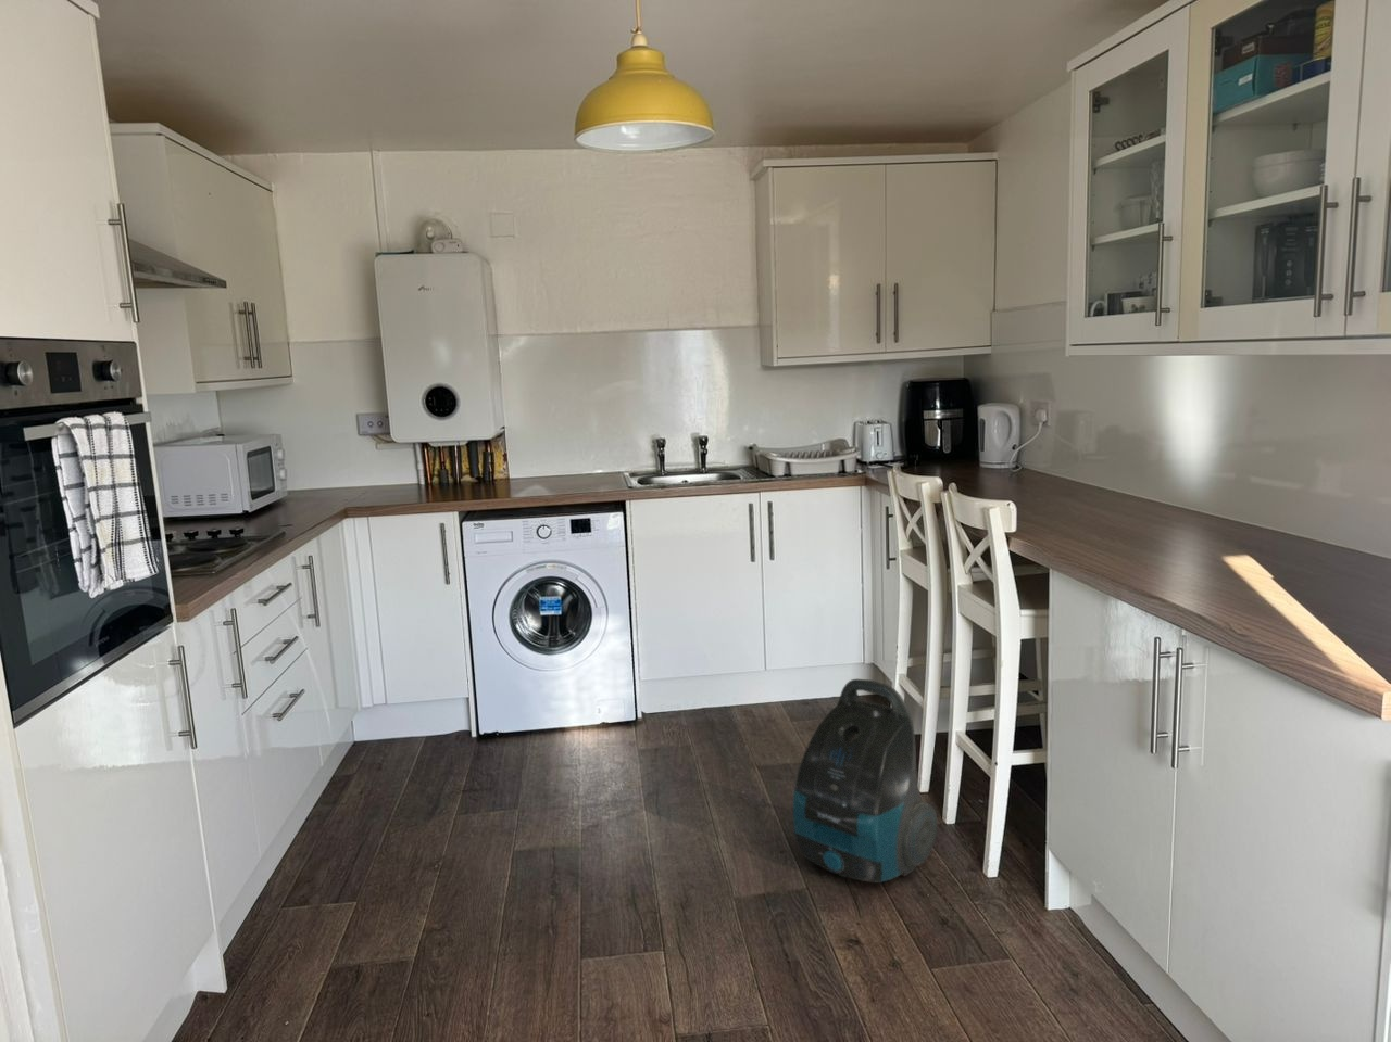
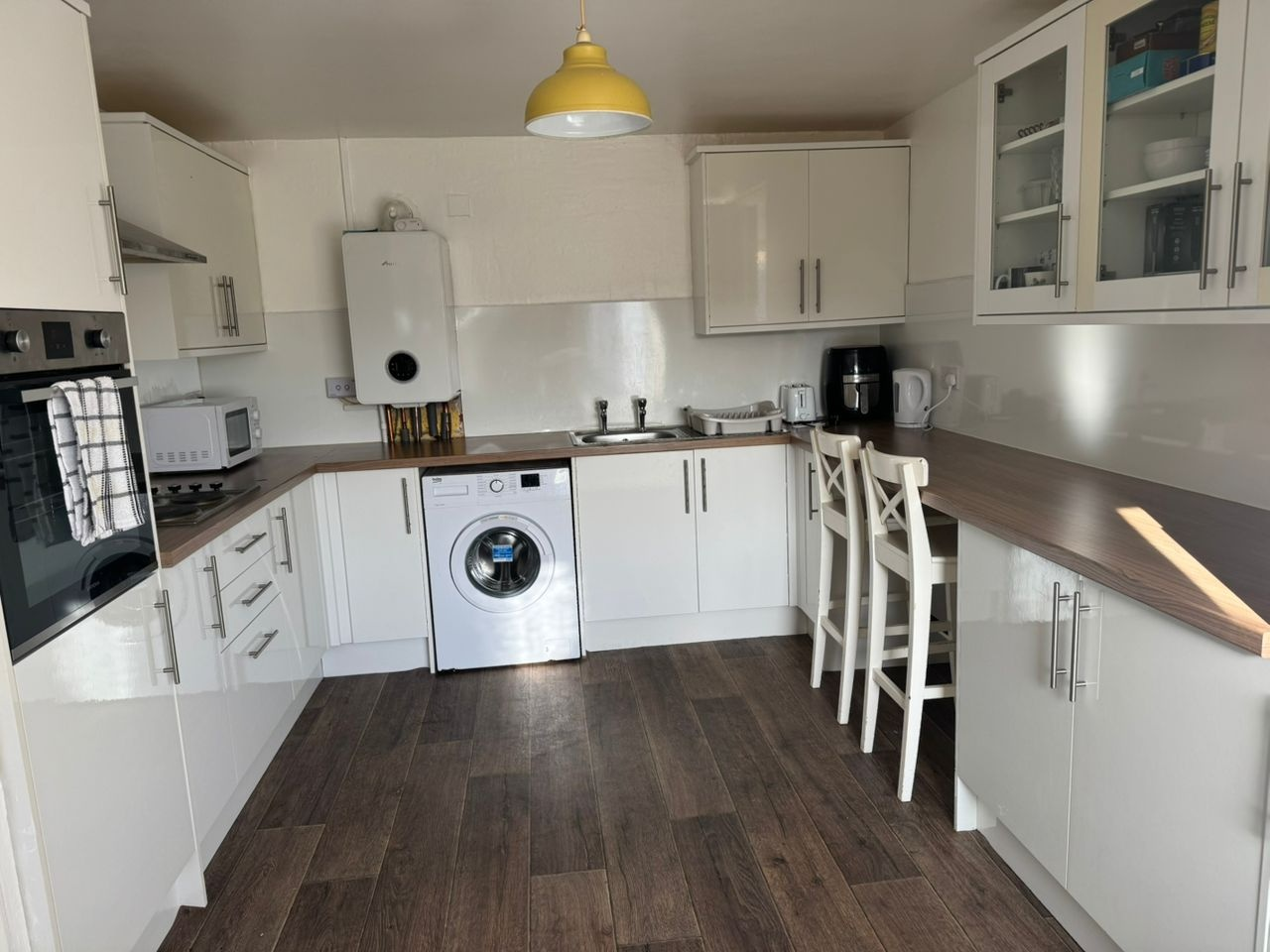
- vacuum cleaner [792,679,938,883]
